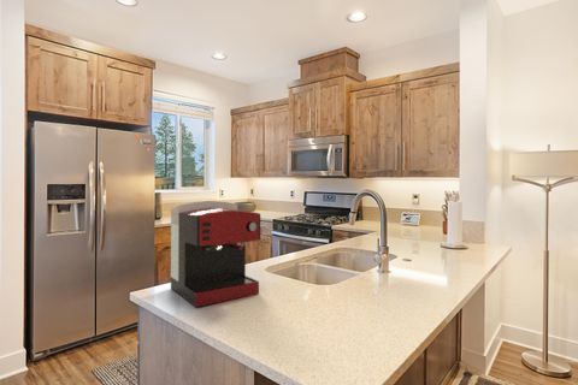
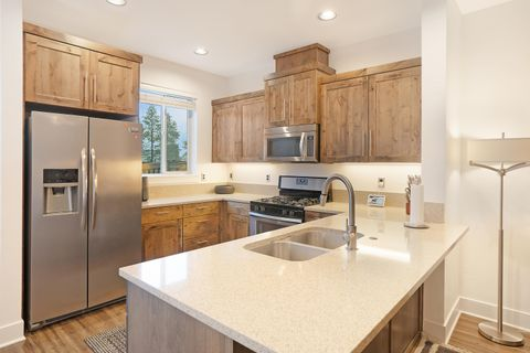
- coffee maker [170,200,261,308]
